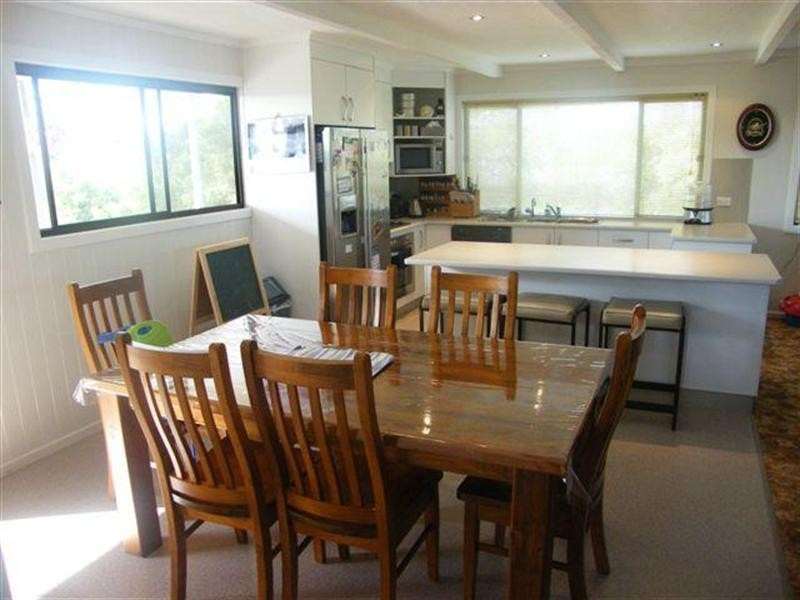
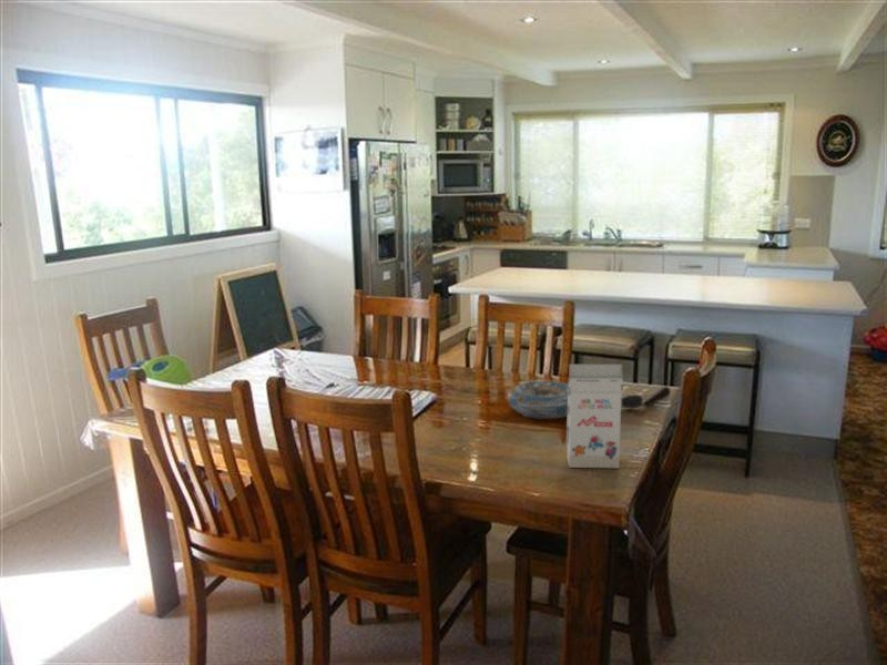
+ gift box [565,364,624,469]
+ decorative bowl [507,379,569,420]
+ spoon [621,386,672,410]
